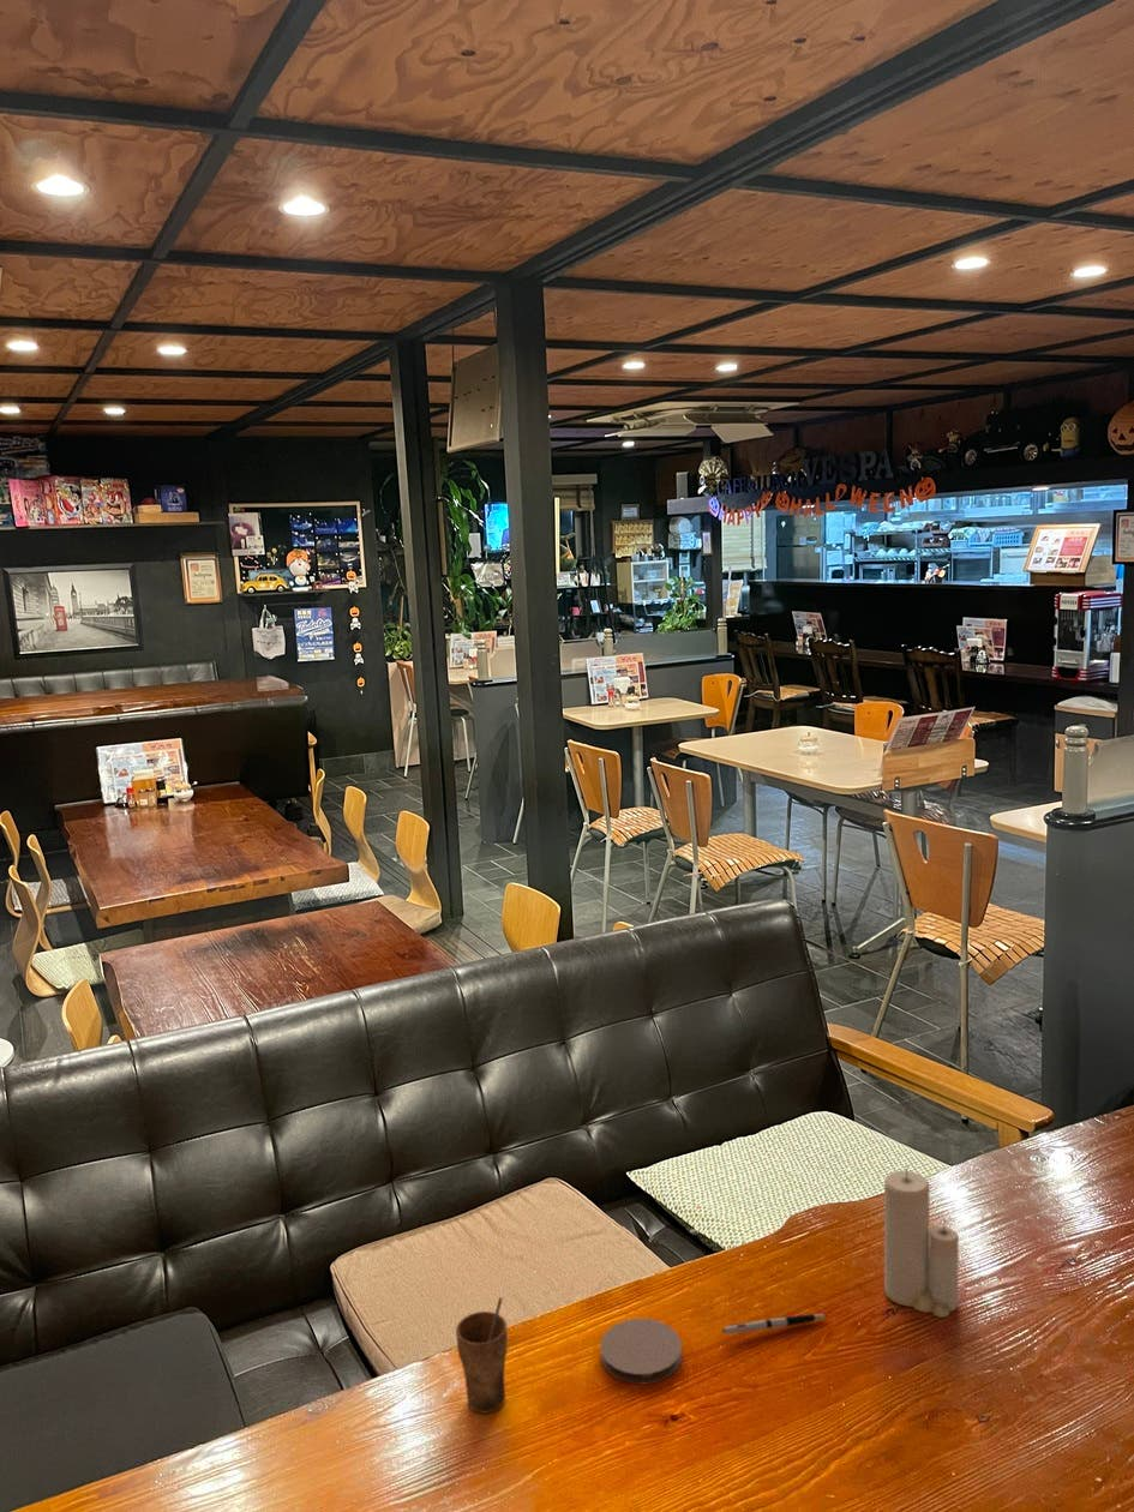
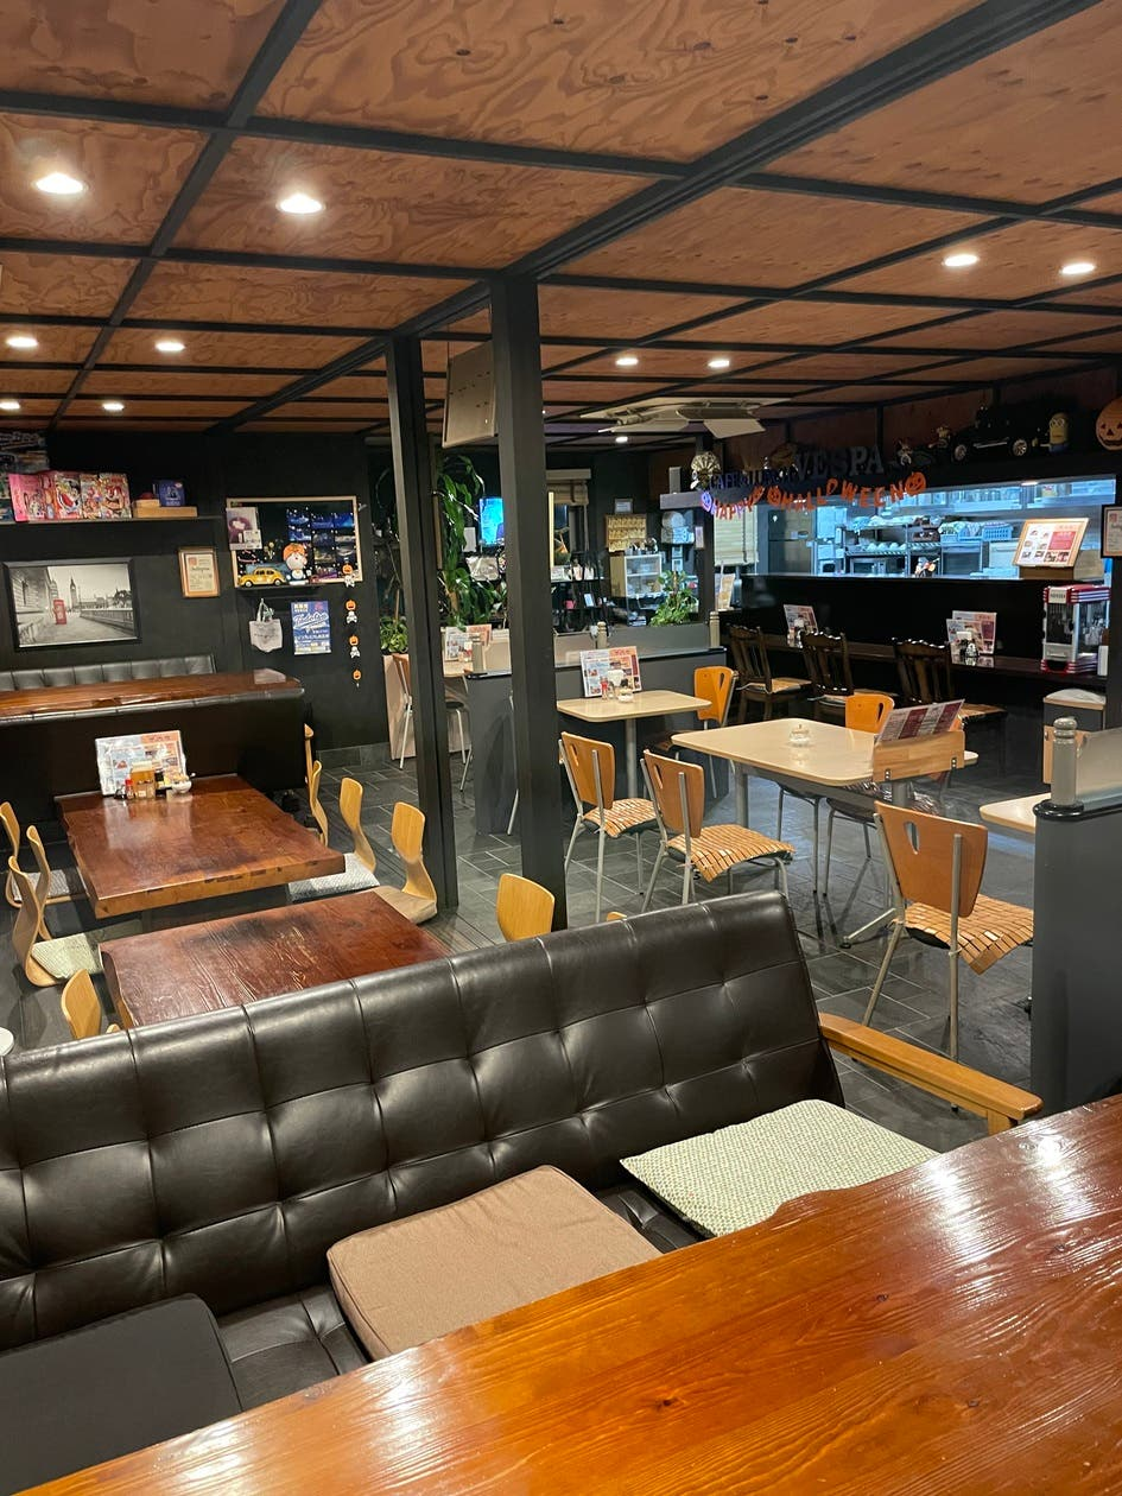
- coaster [599,1318,683,1386]
- candle [883,1164,960,1319]
- pen [721,1313,829,1334]
- cup [455,1296,509,1415]
